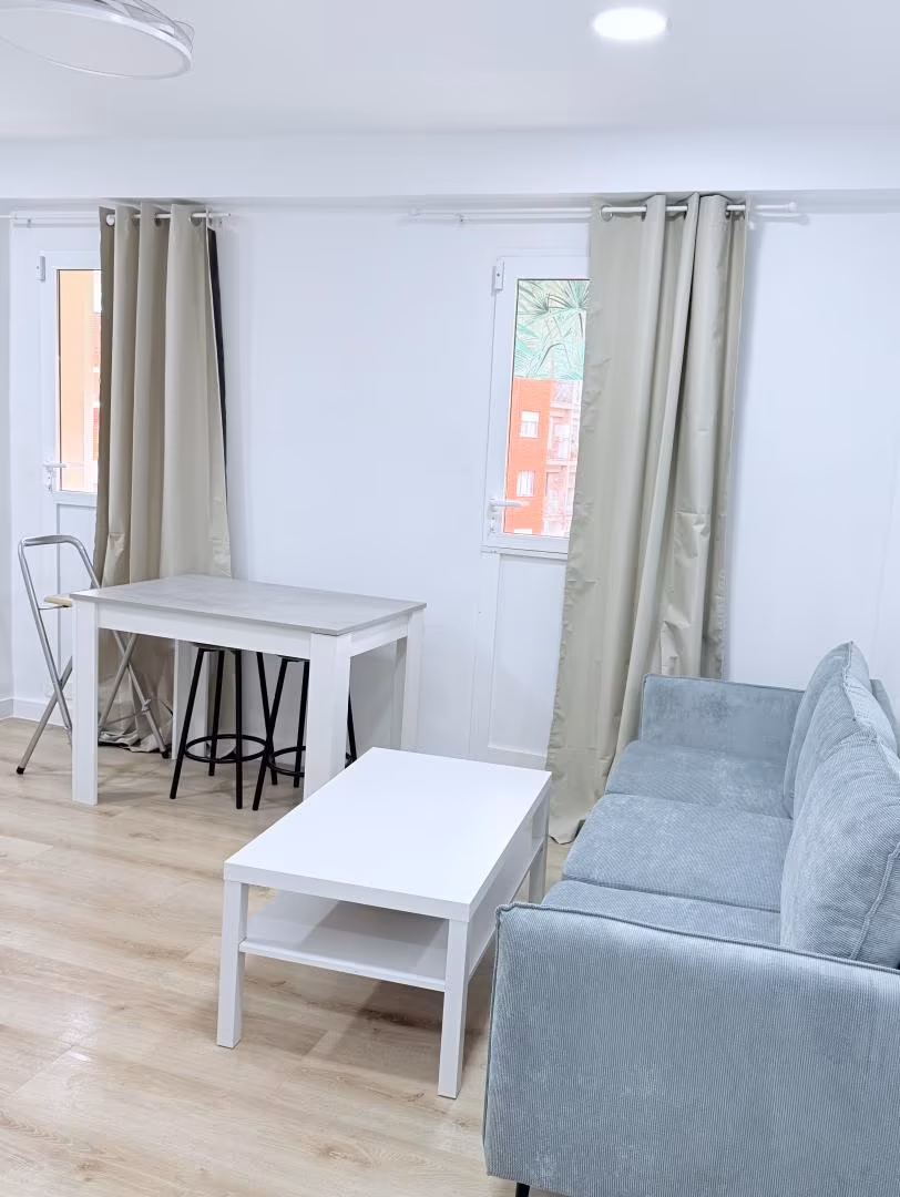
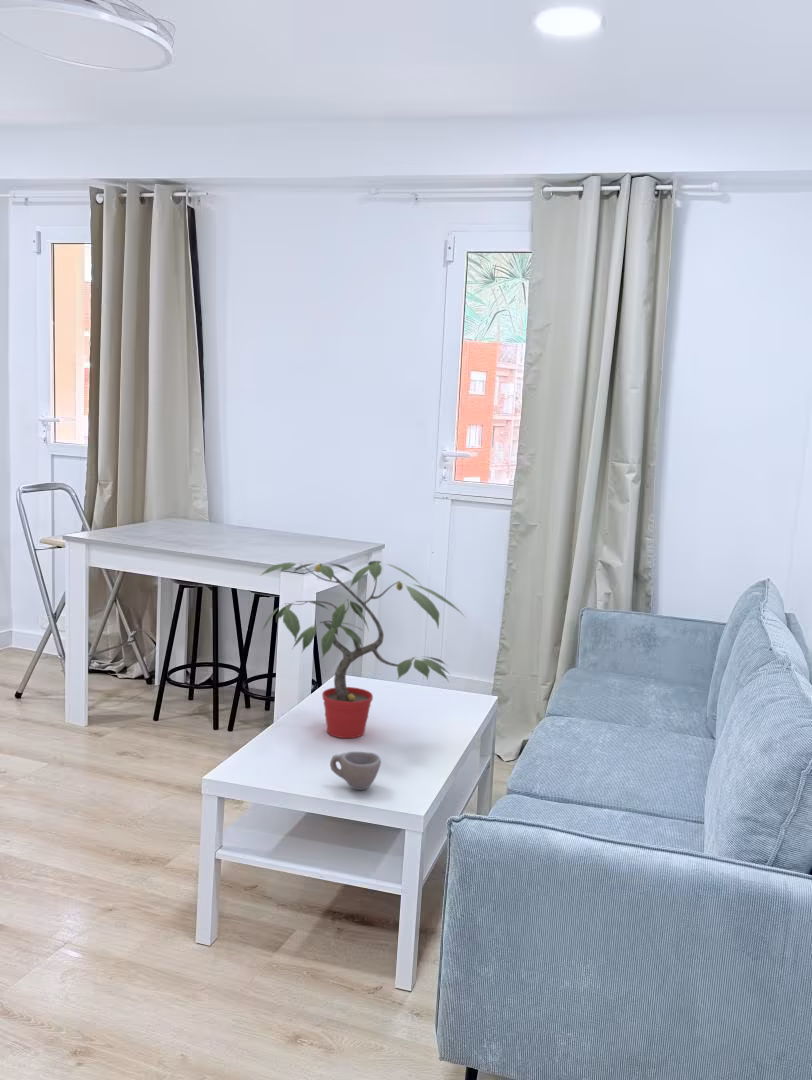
+ cup [329,751,382,791]
+ potted plant [259,560,466,739]
